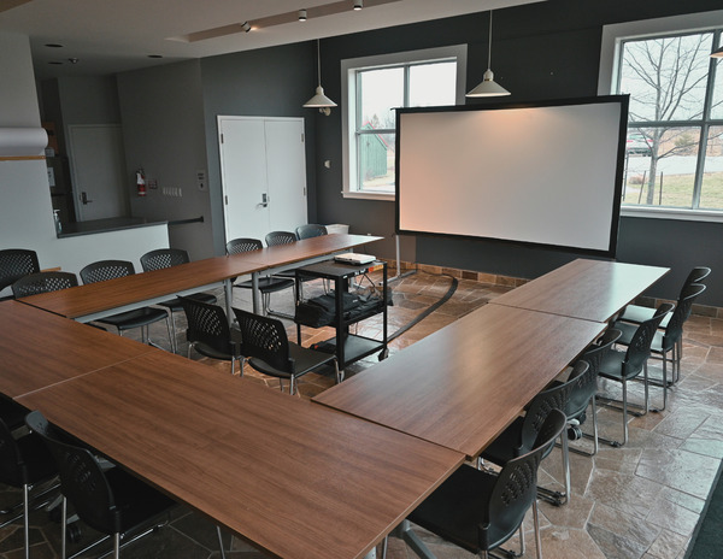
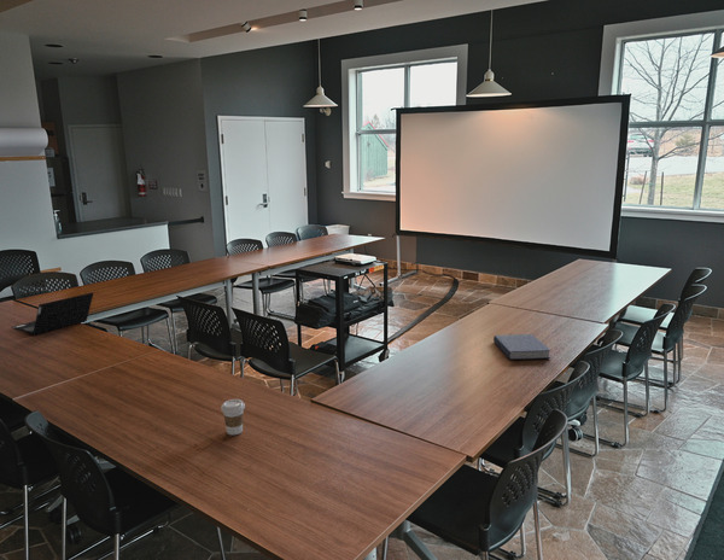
+ laptop computer [11,291,94,337]
+ book [492,333,551,361]
+ coffee cup [220,398,246,436]
